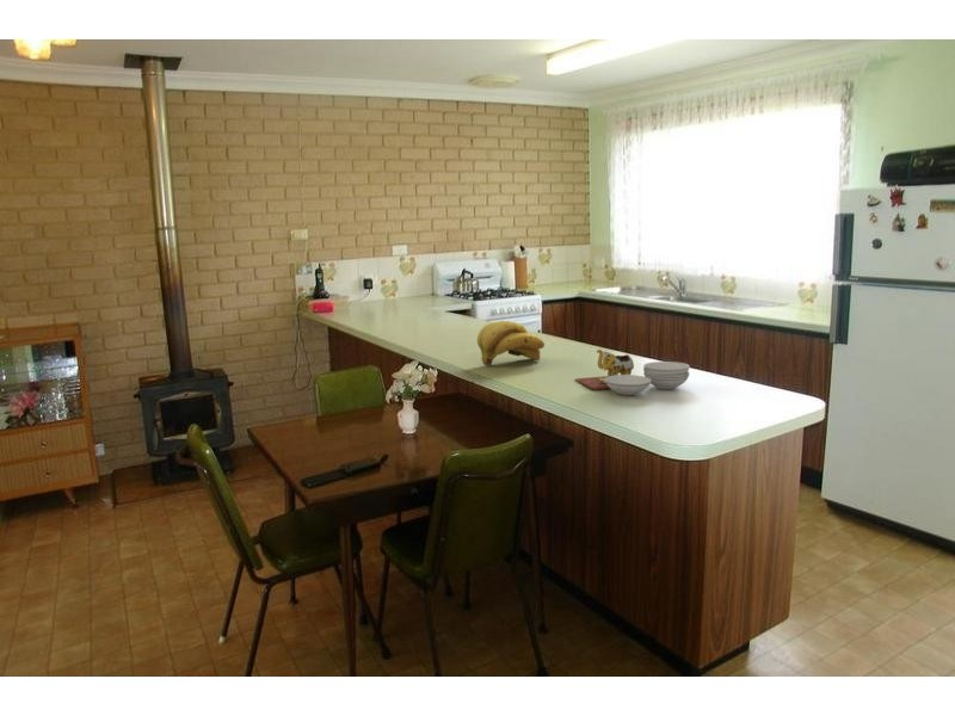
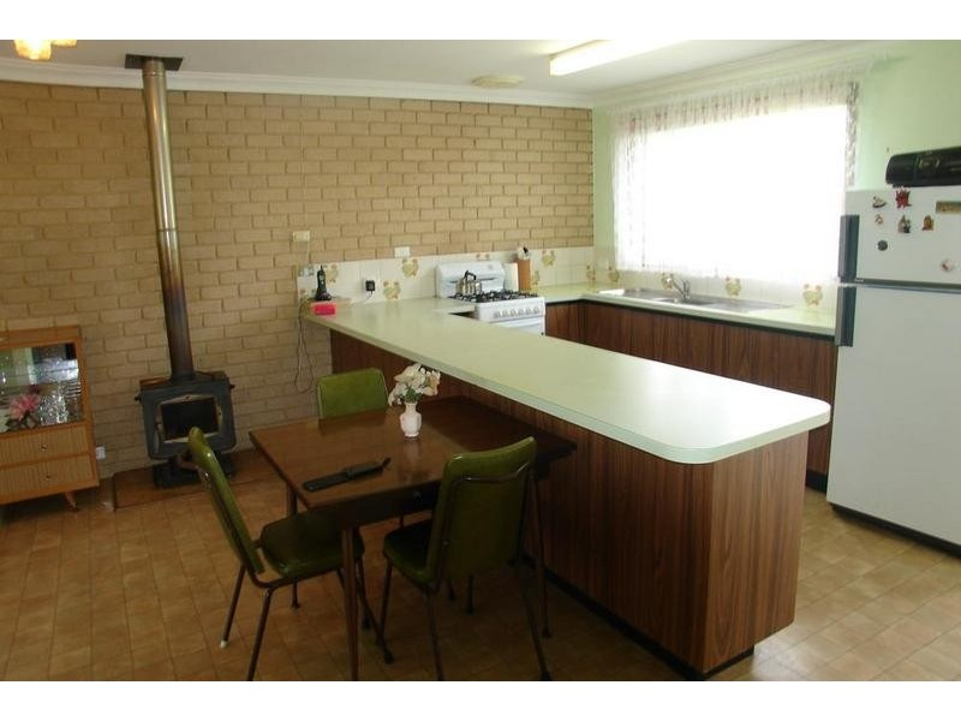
- banana bunch [476,320,546,366]
- cutting board [574,348,691,396]
